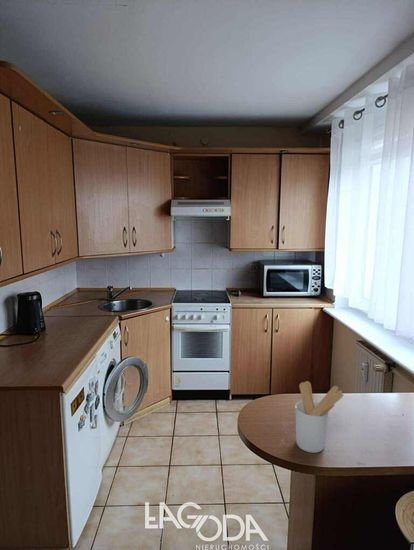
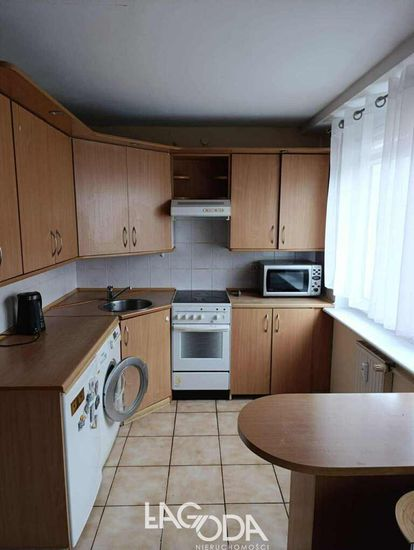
- utensil holder [295,380,345,454]
